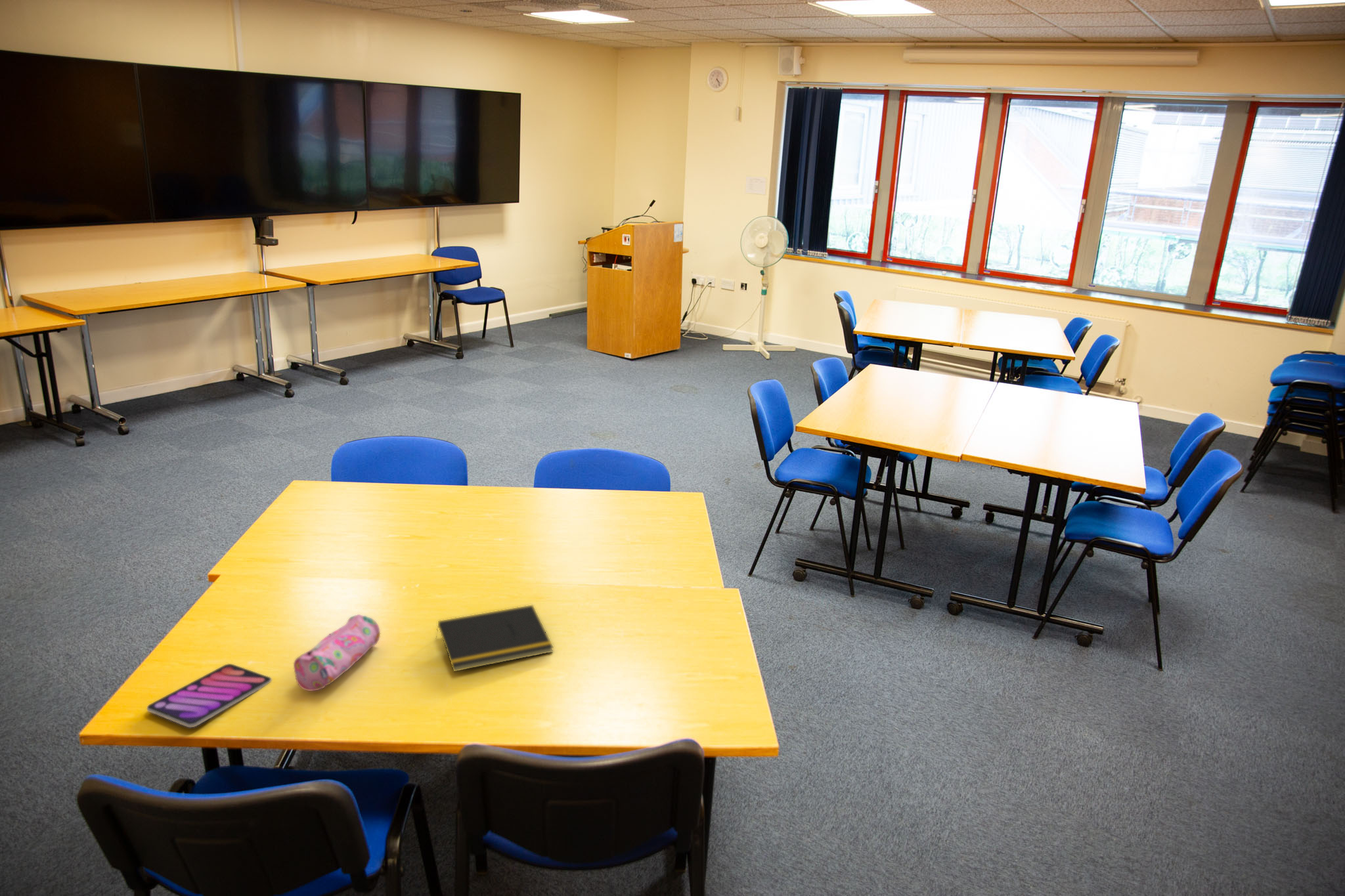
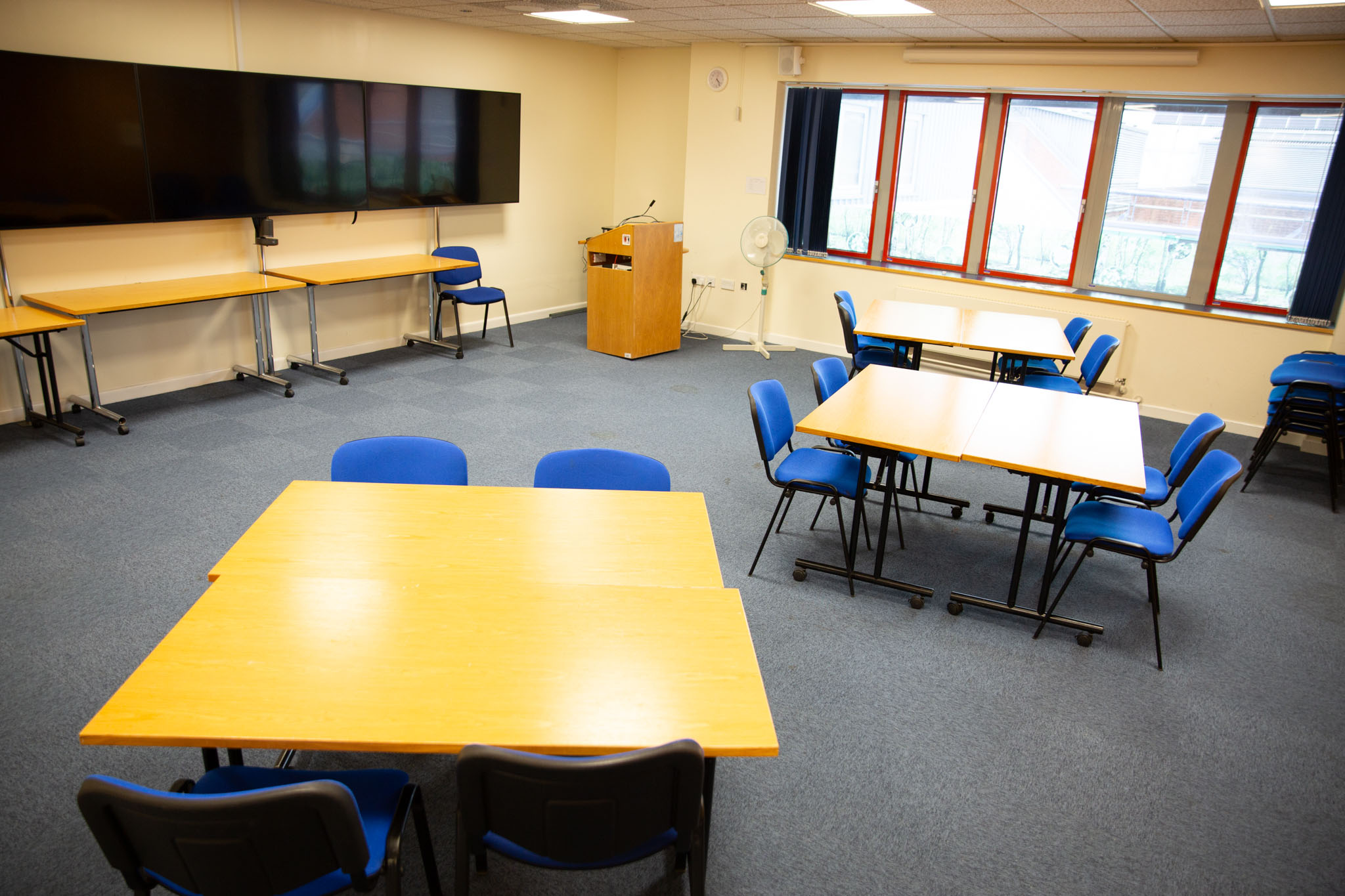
- notepad [435,605,554,672]
- tablet [146,663,272,728]
- pencil case [293,614,381,692]
